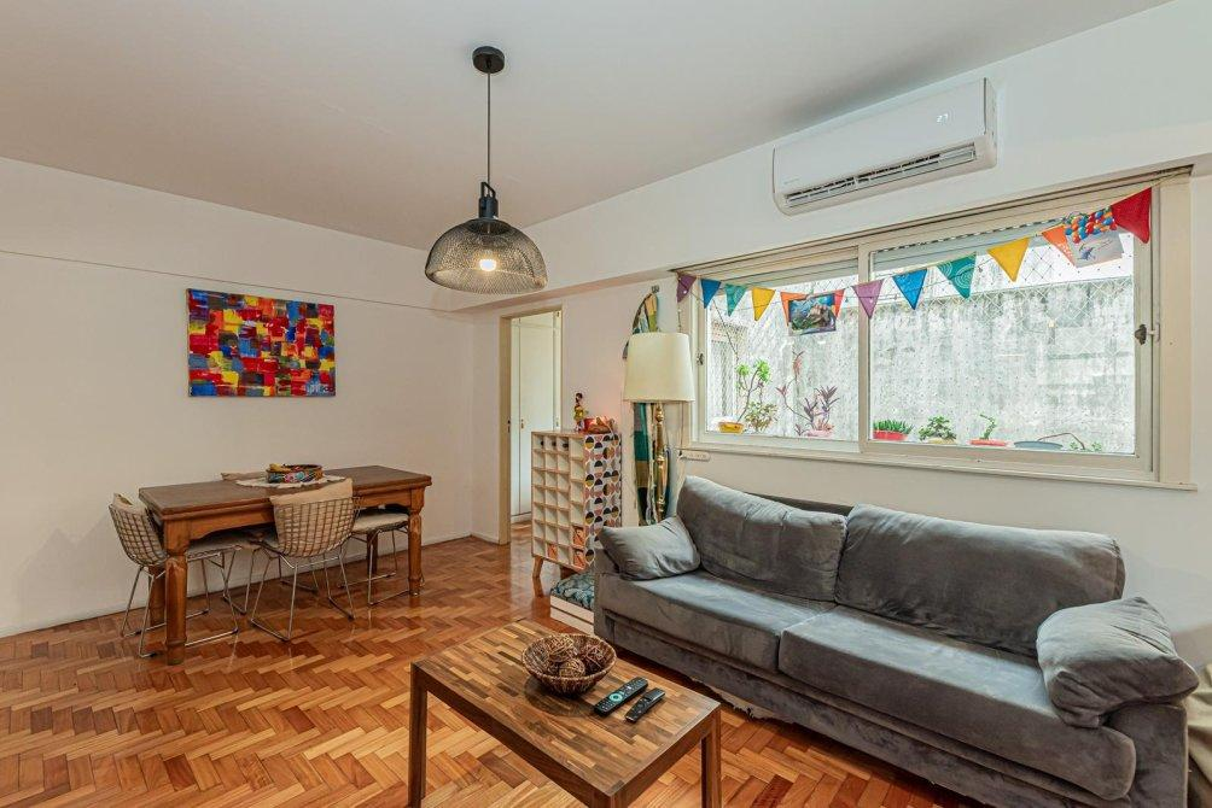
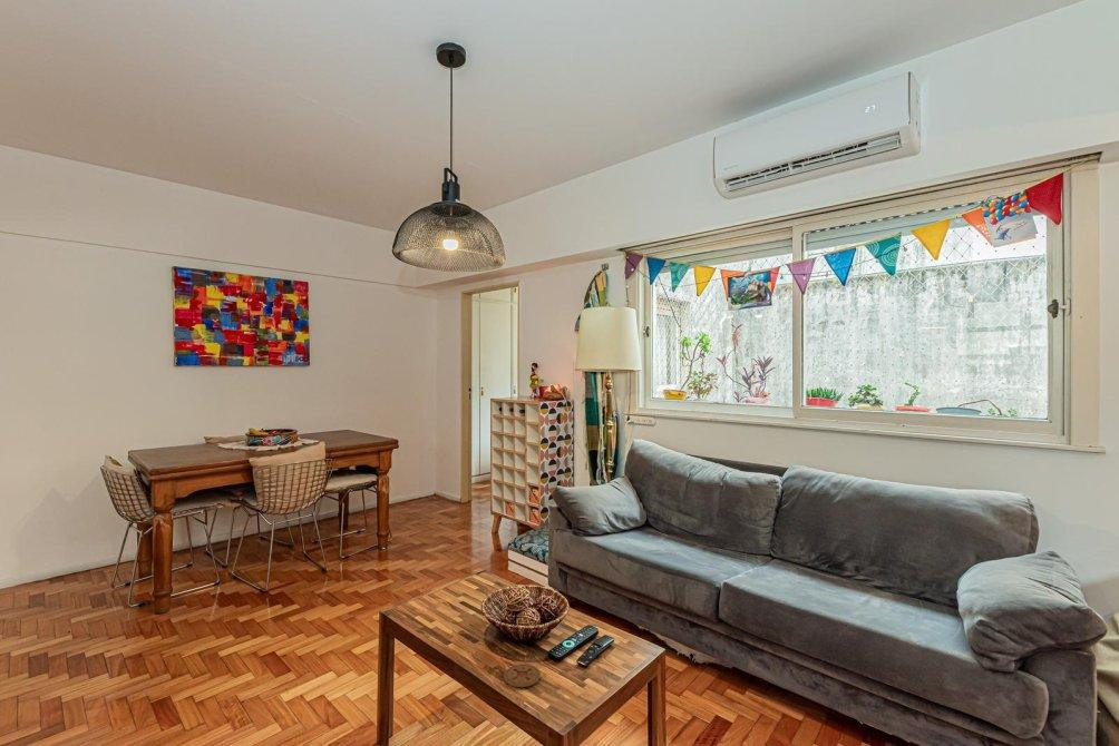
+ coaster [503,664,542,688]
